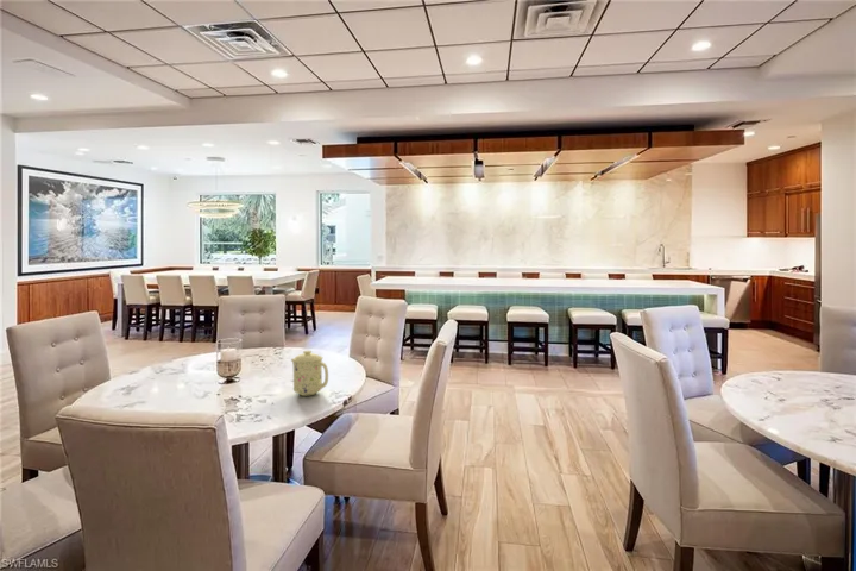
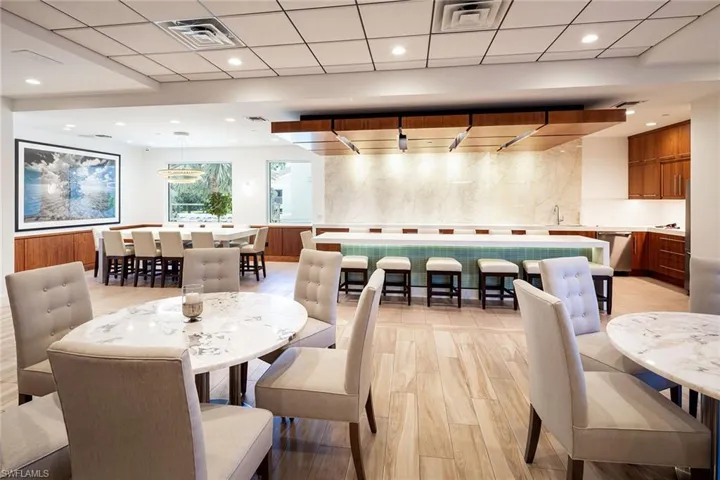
- mug [290,350,329,397]
